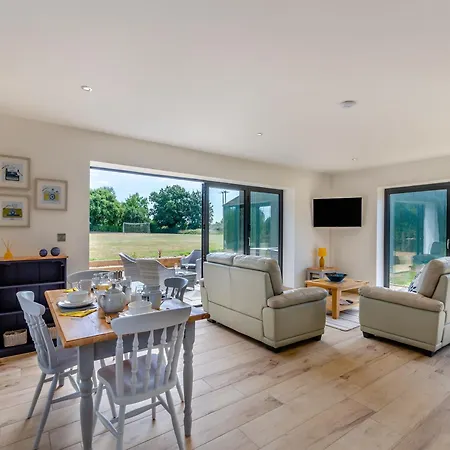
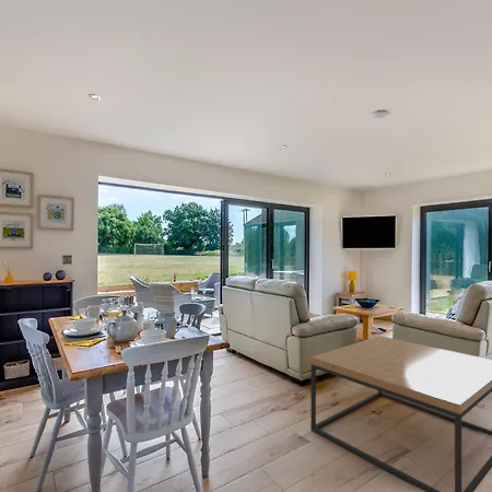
+ coffee table [309,335,492,492]
